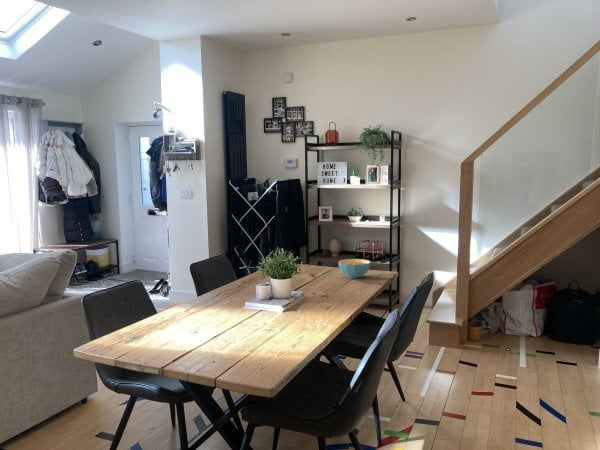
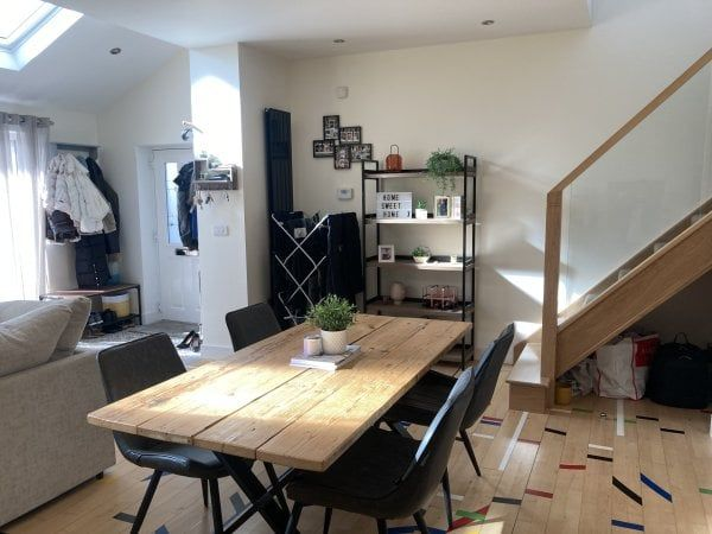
- cereal bowl [337,258,372,279]
